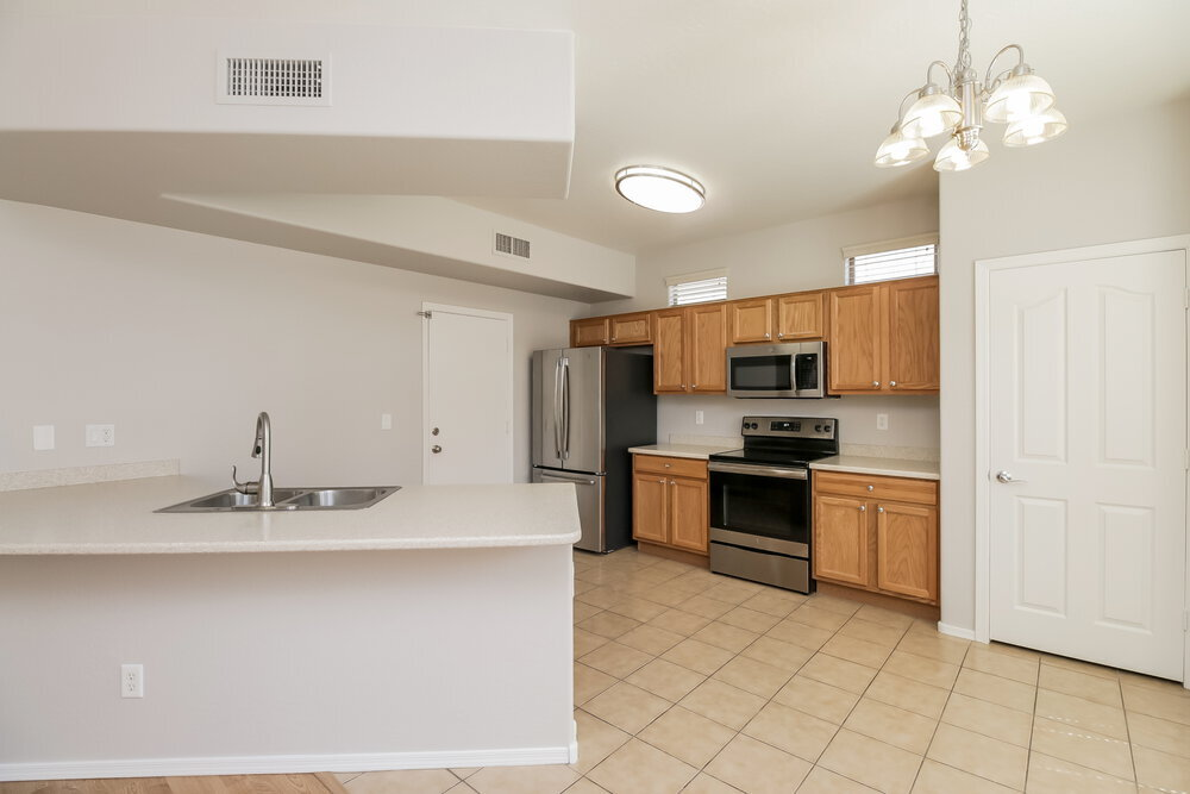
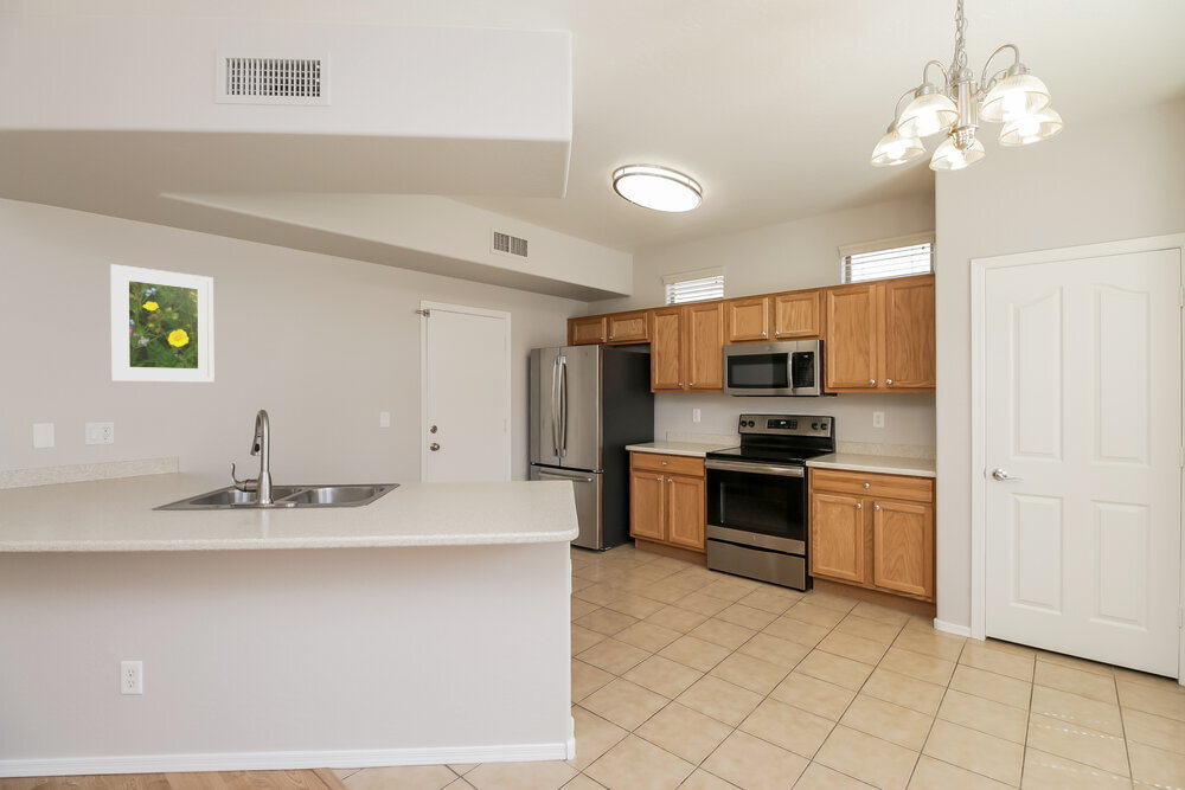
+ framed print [109,263,216,384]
